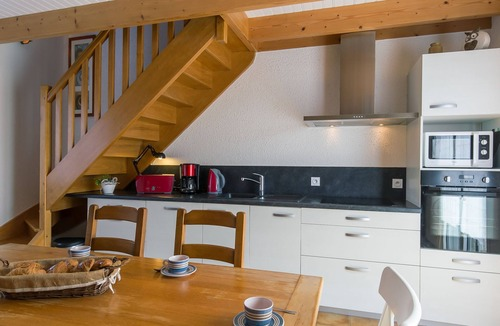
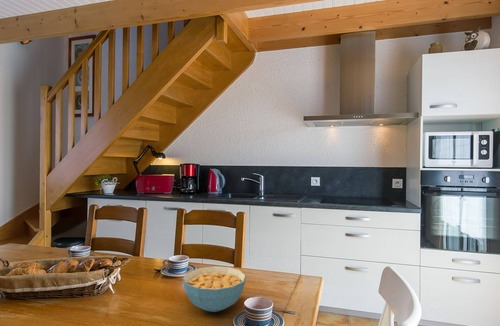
+ cereal bowl [182,265,247,313]
